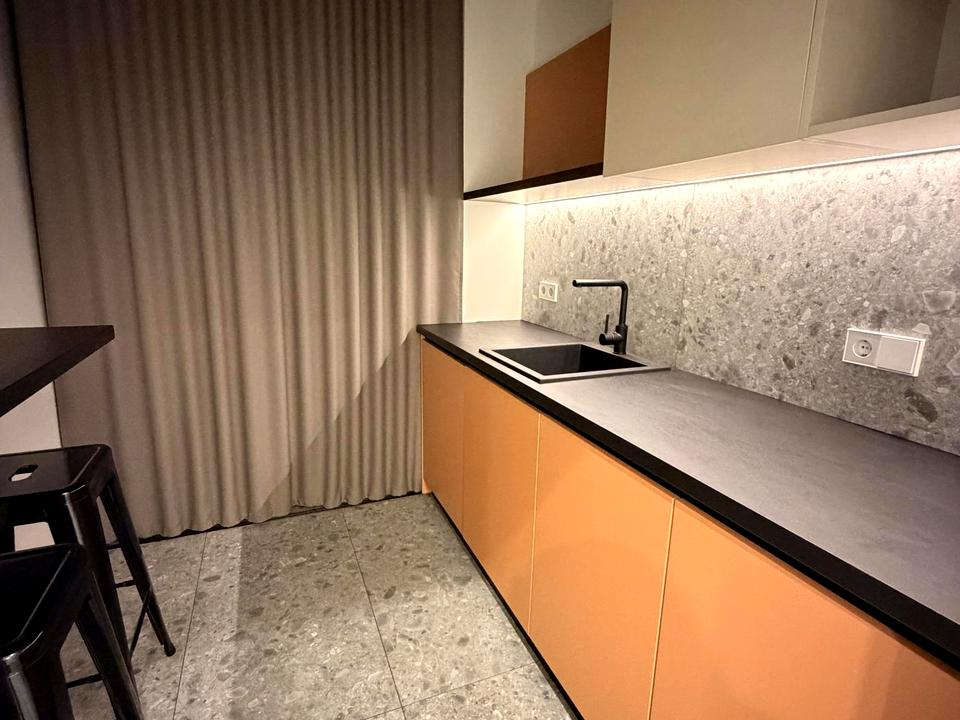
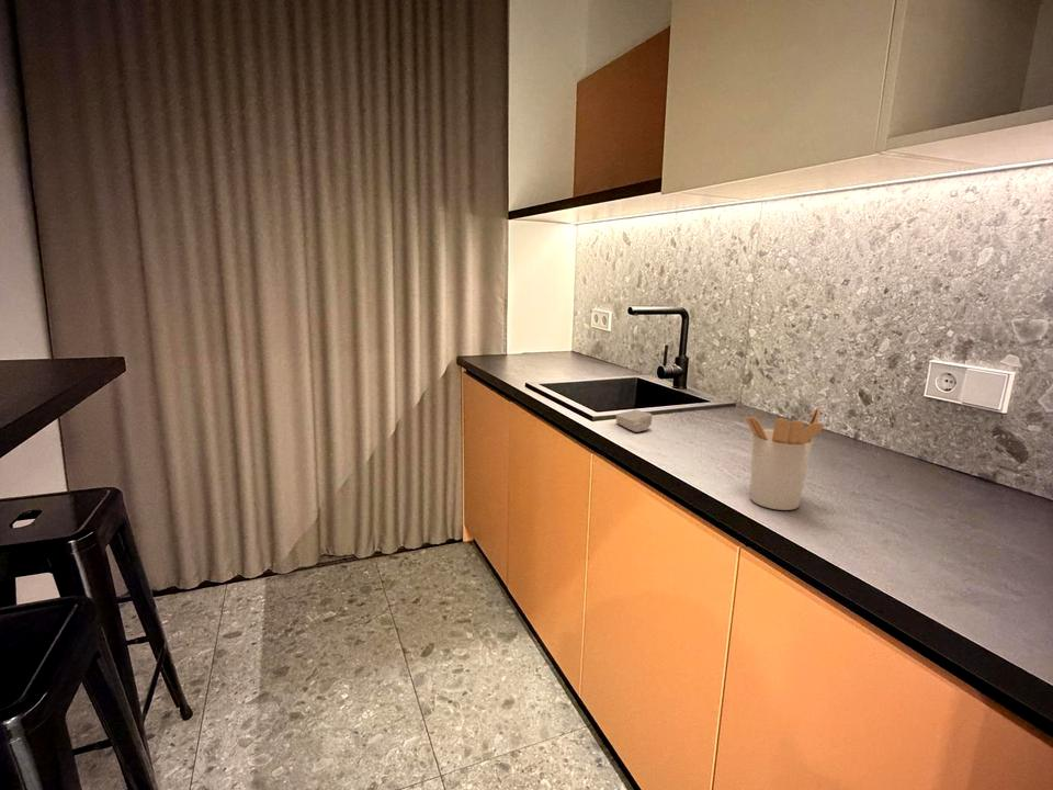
+ soap bar [615,408,654,433]
+ utensil holder [744,406,825,511]
